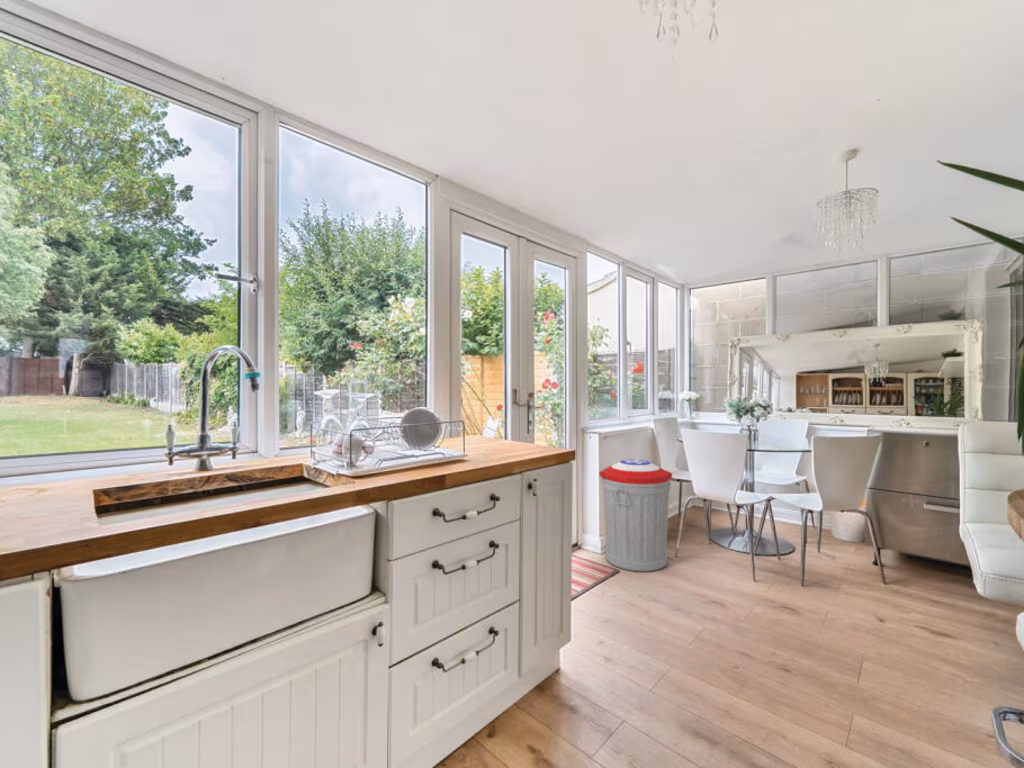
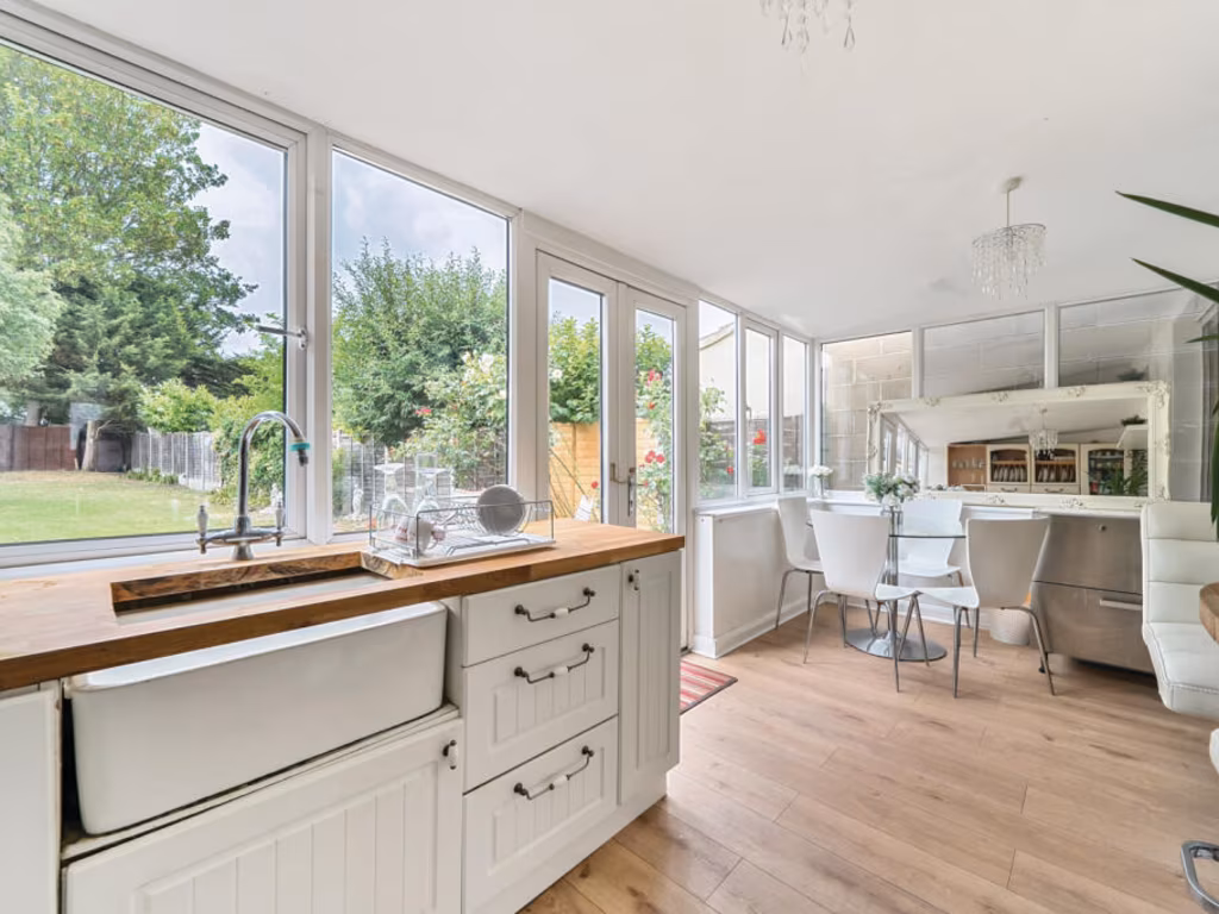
- trash can [598,459,673,573]
